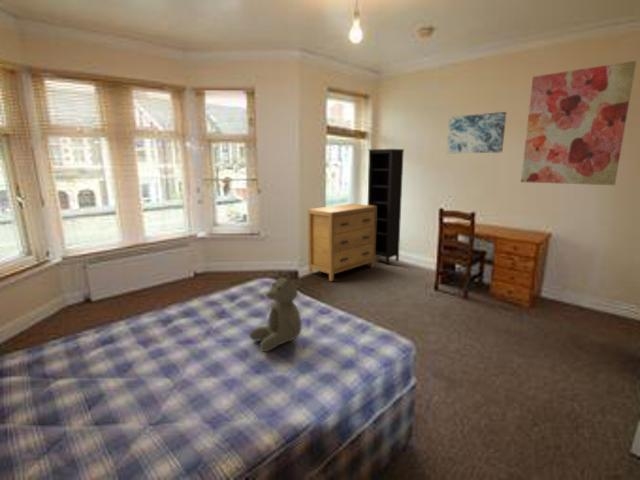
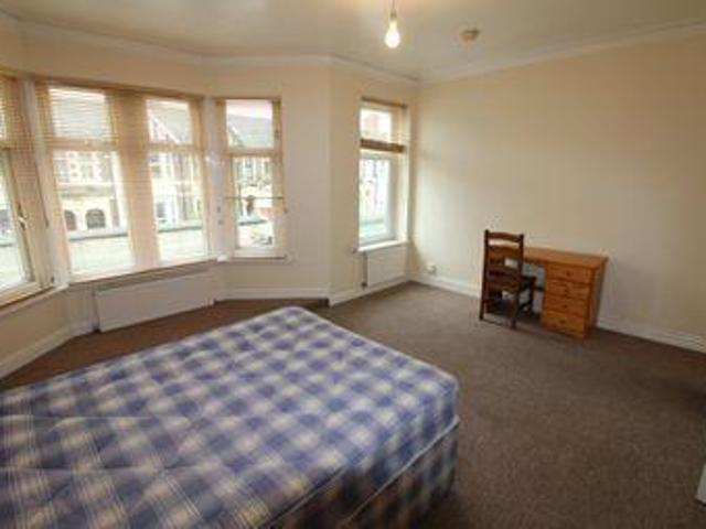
- wall art [520,60,637,186]
- wall art [446,111,507,154]
- dresser [307,203,376,282]
- teddy bear [248,269,303,353]
- bookcase [367,148,405,266]
